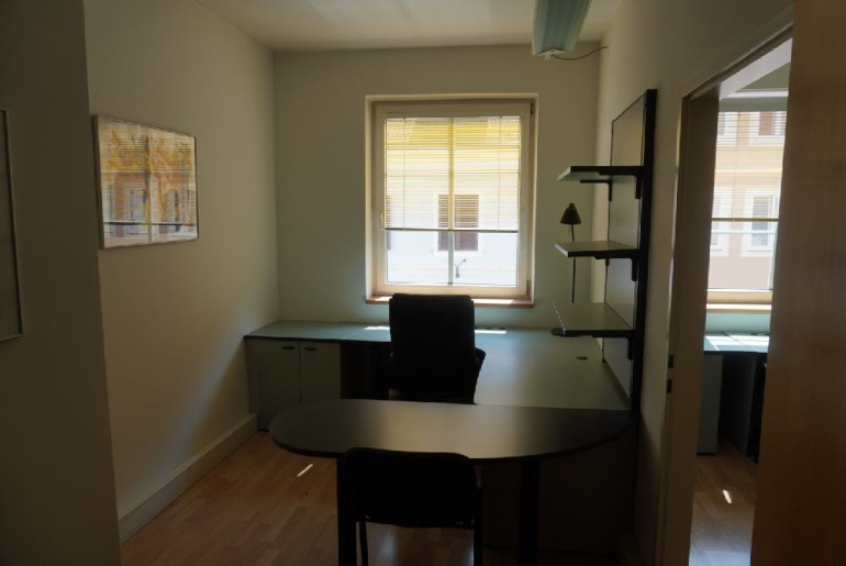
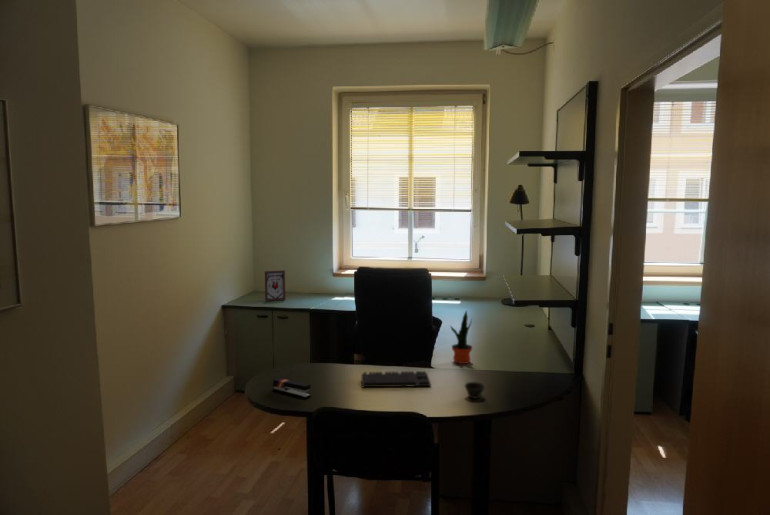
+ stapler [272,377,312,399]
+ picture frame [264,269,286,302]
+ potted plant [449,309,473,365]
+ keyboard [360,370,432,388]
+ cup [464,381,486,400]
